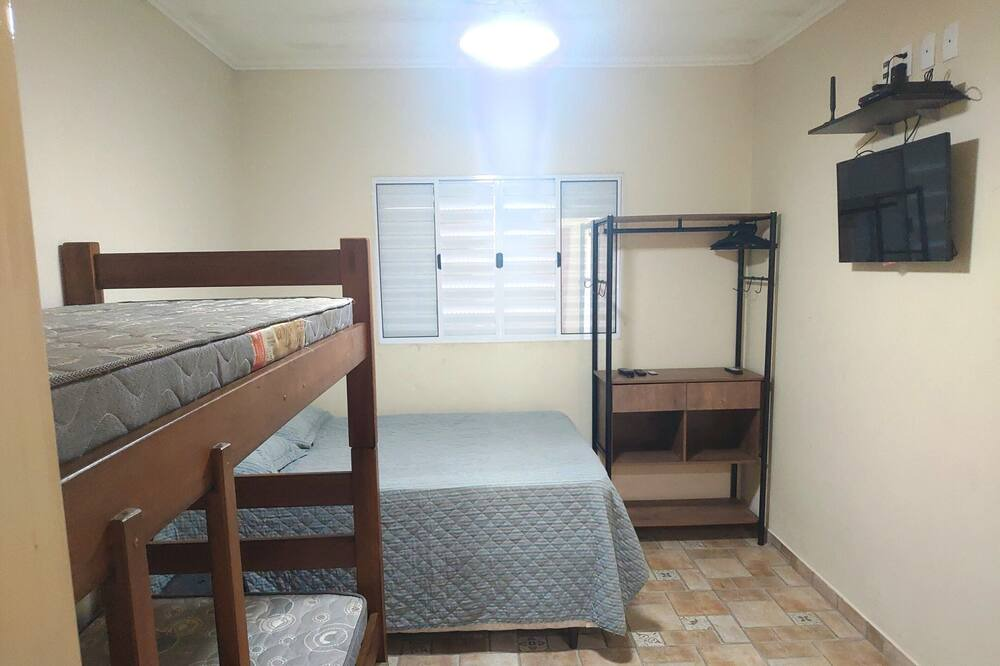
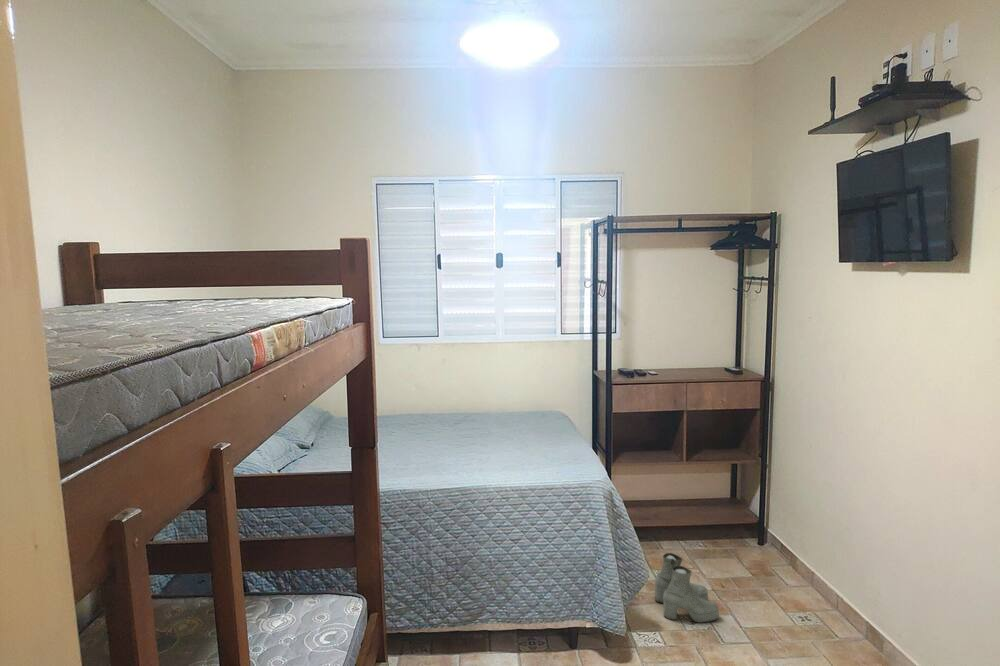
+ boots [654,552,720,624]
